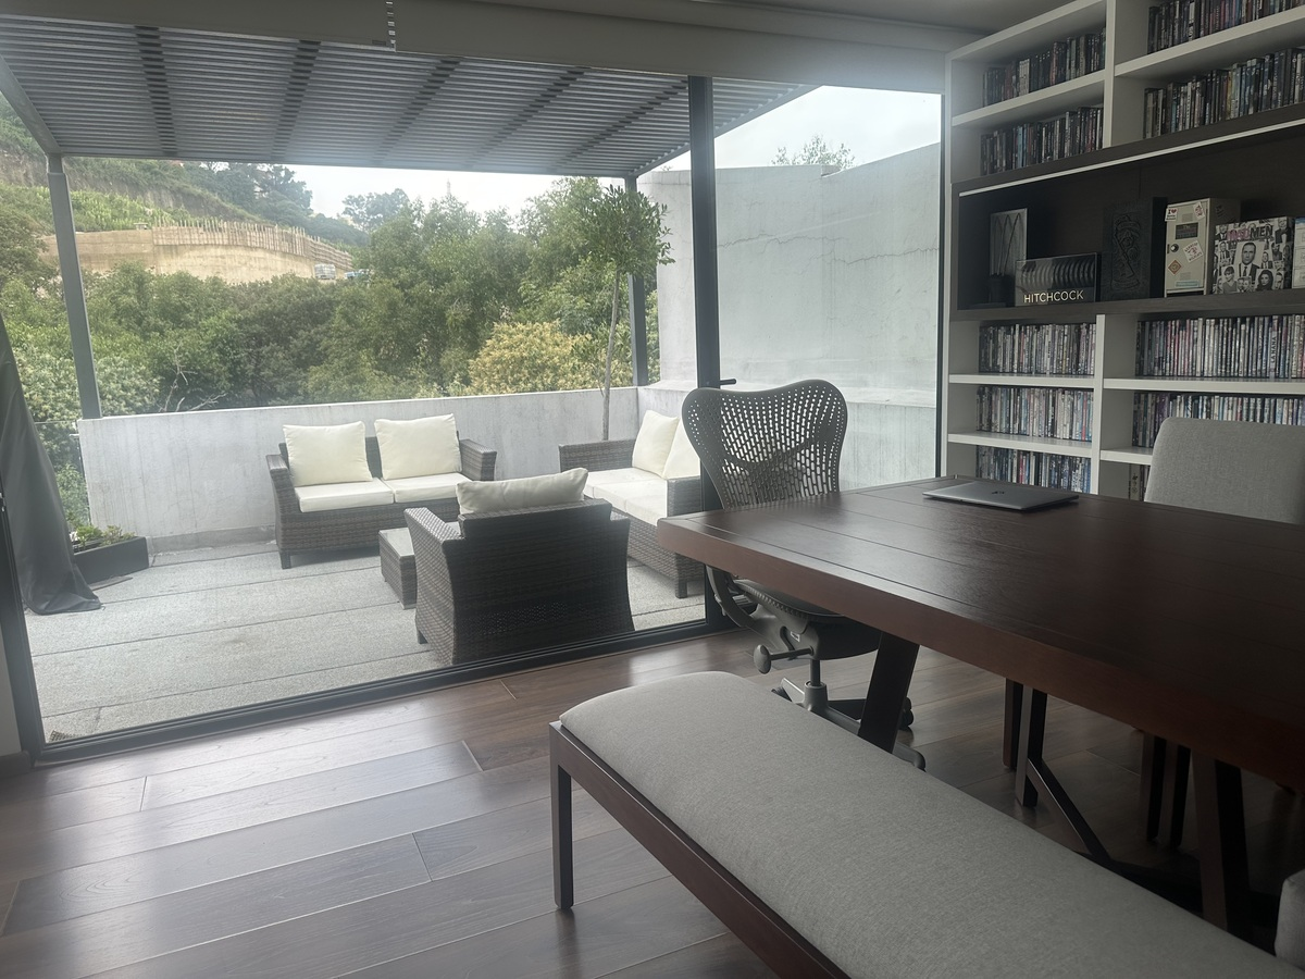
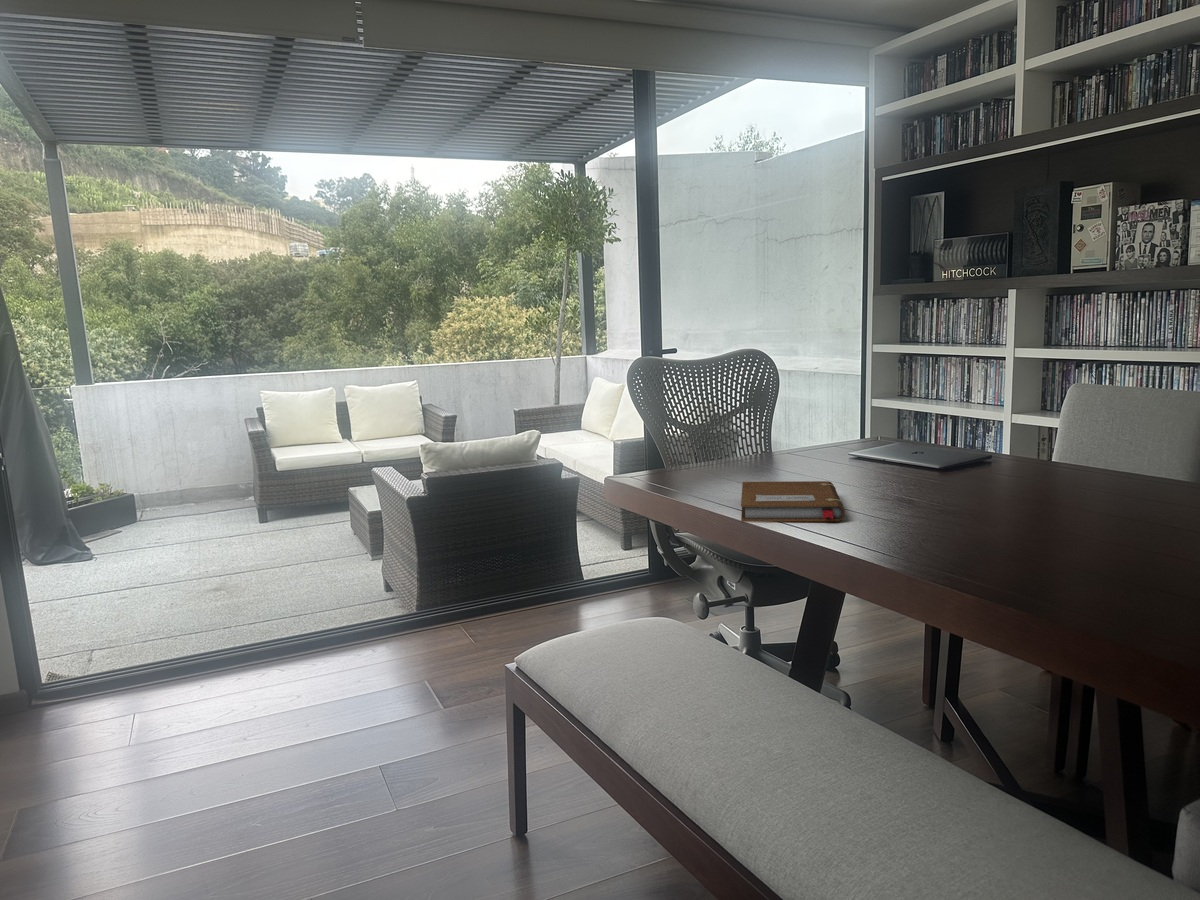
+ notebook [740,480,846,522]
